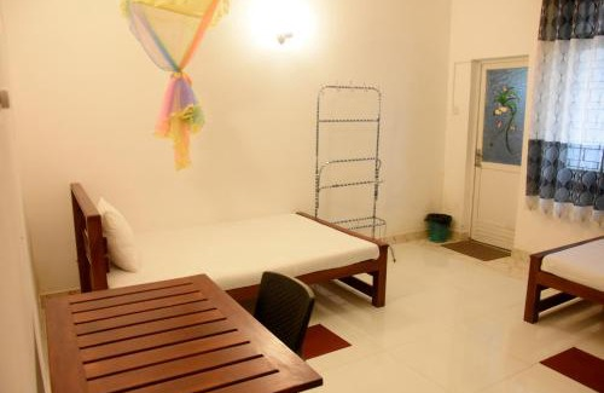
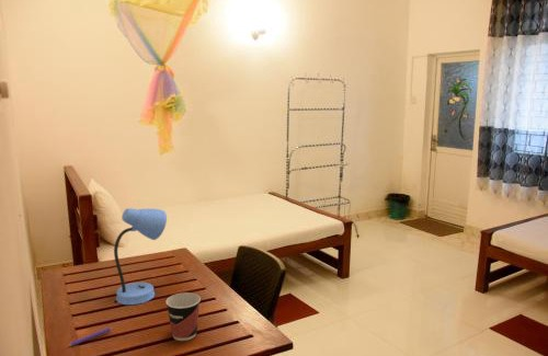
+ desk lamp [113,207,168,306]
+ cup [164,291,202,342]
+ pen [67,326,113,347]
